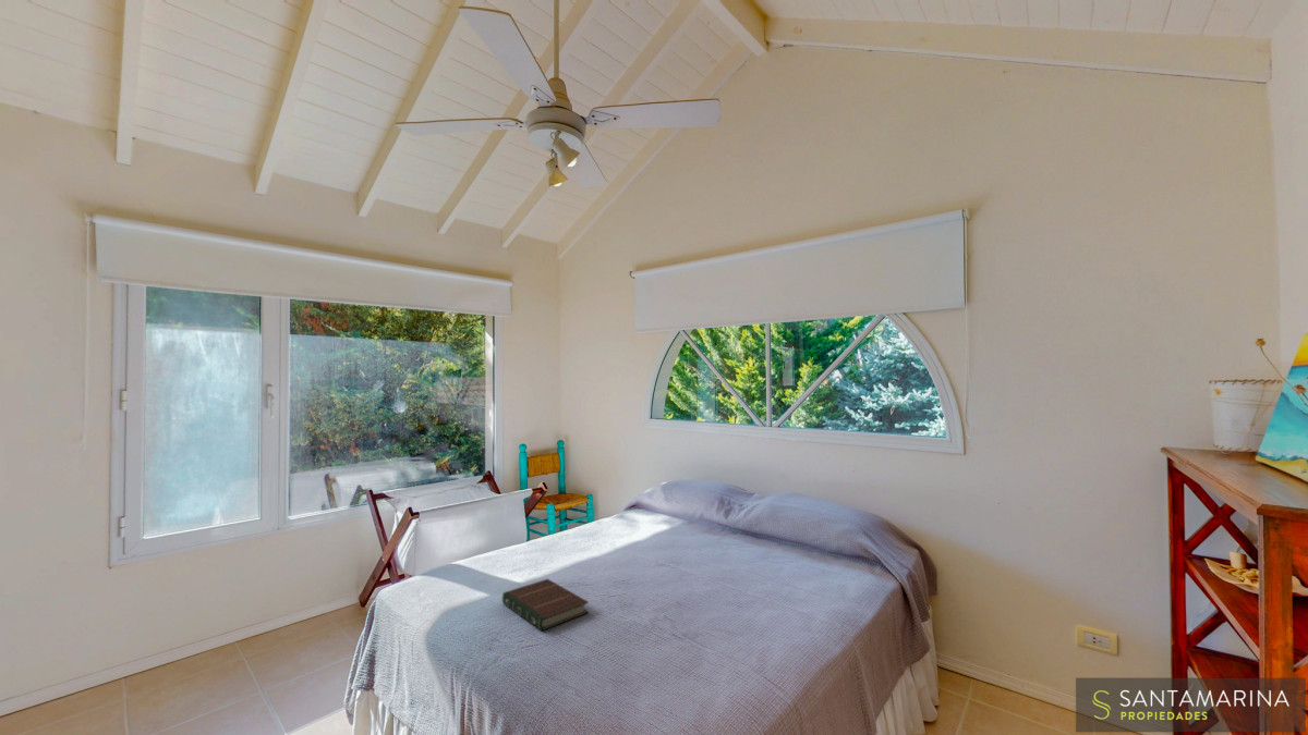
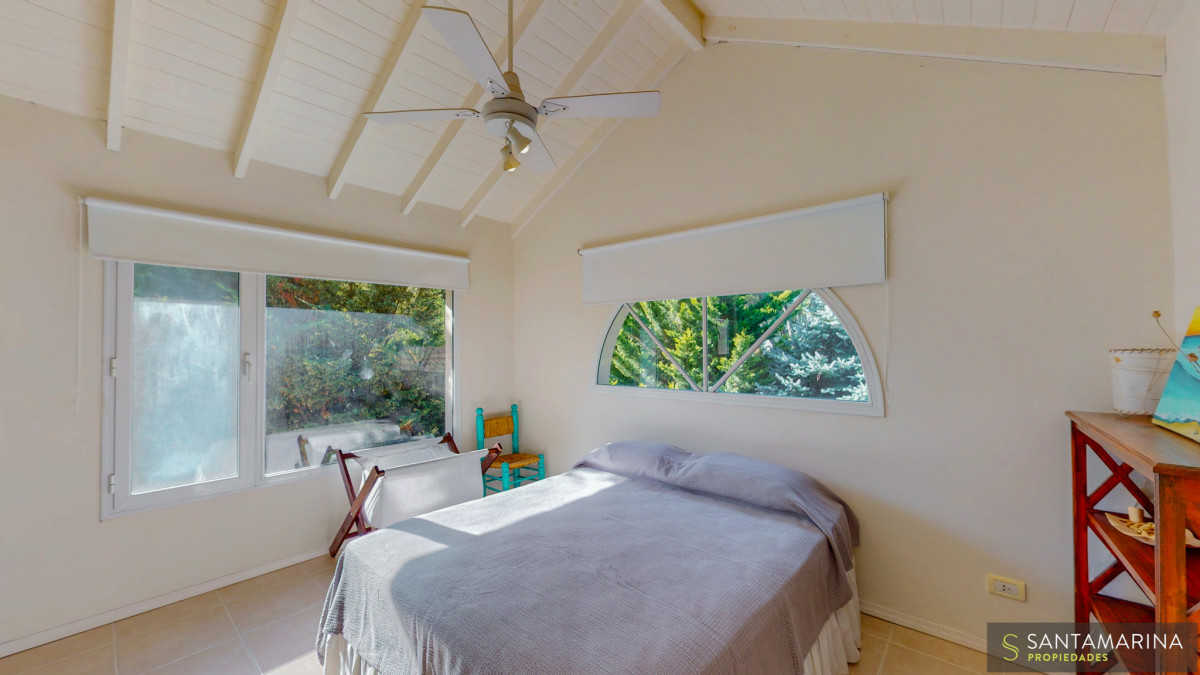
- book [501,578,590,632]
